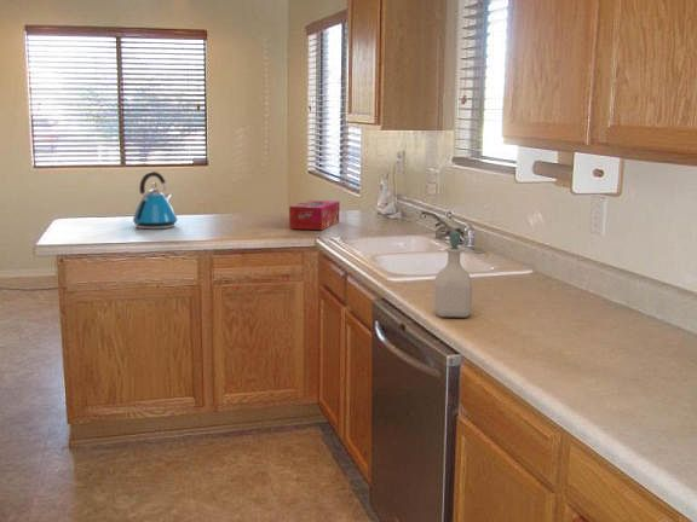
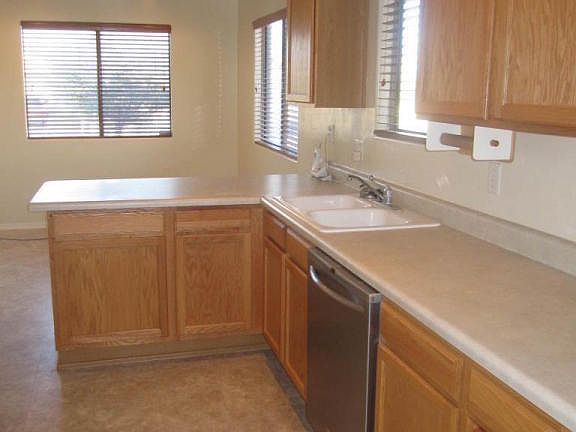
- kettle [132,170,179,230]
- soap bottle [433,231,473,319]
- tissue box [288,199,341,231]
